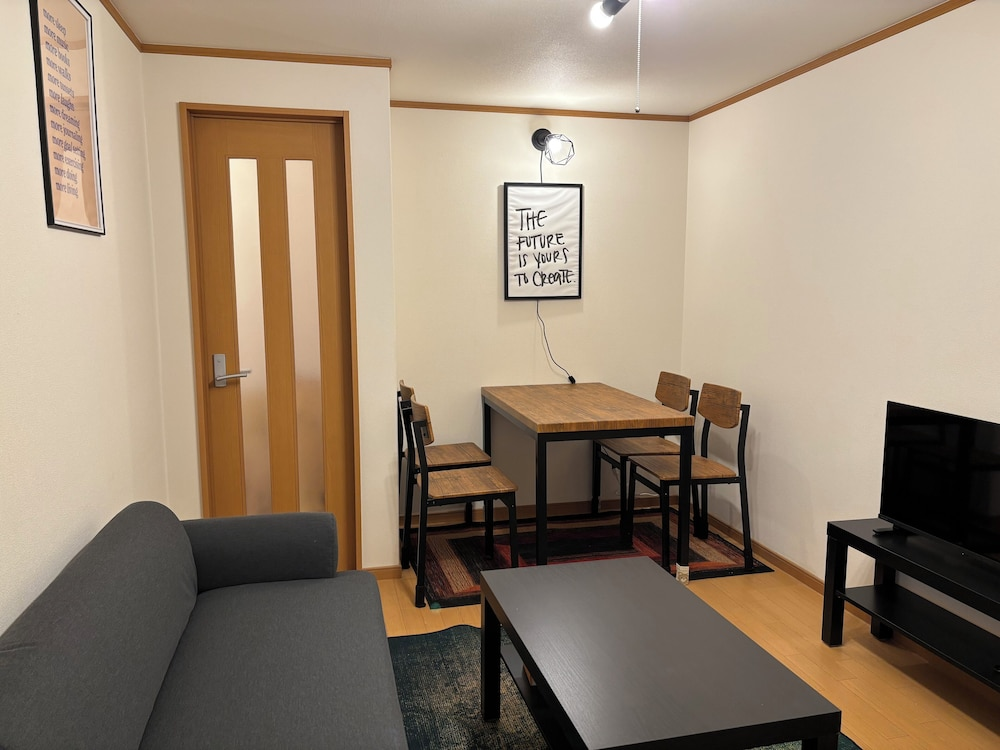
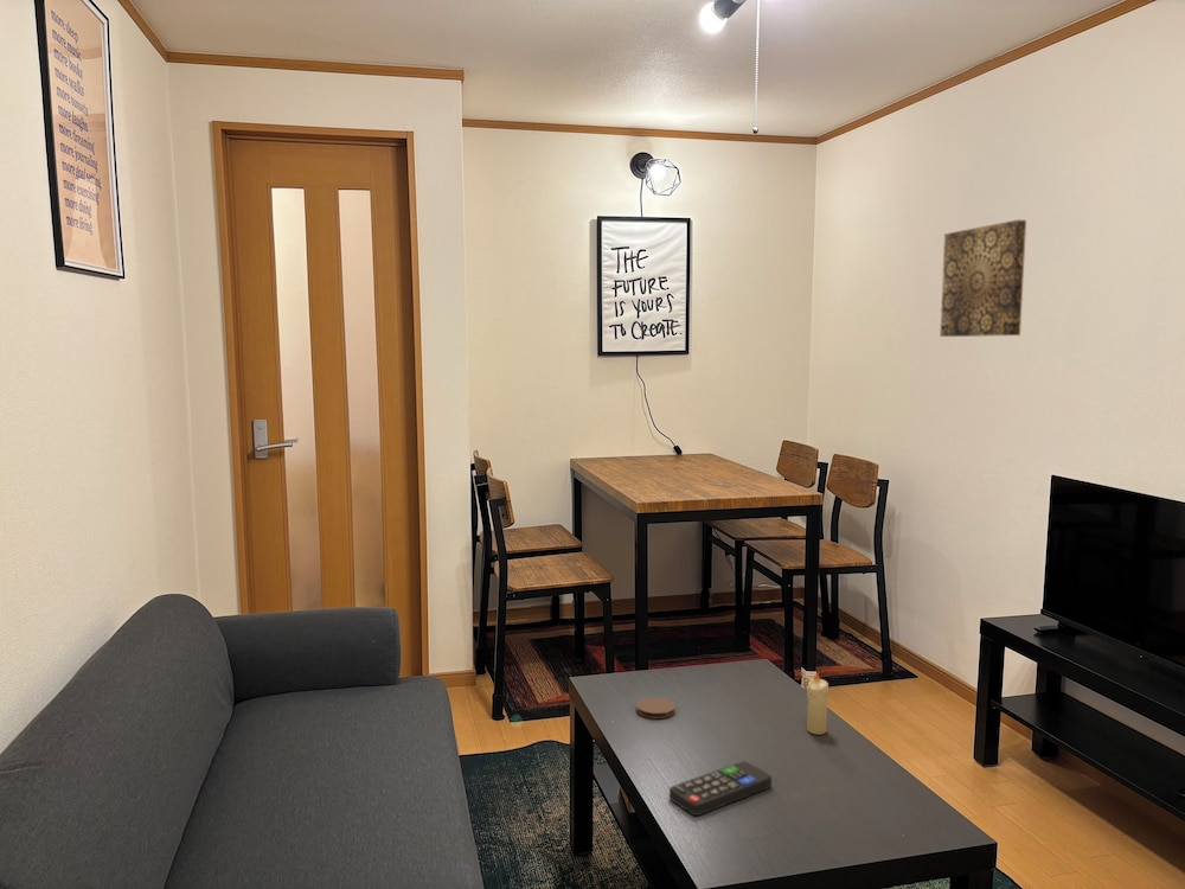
+ wall art [939,219,1027,338]
+ coaster [635,696,677,719]
+ candle [806,671,830,736]
+ remote control [668,760,773,817]
